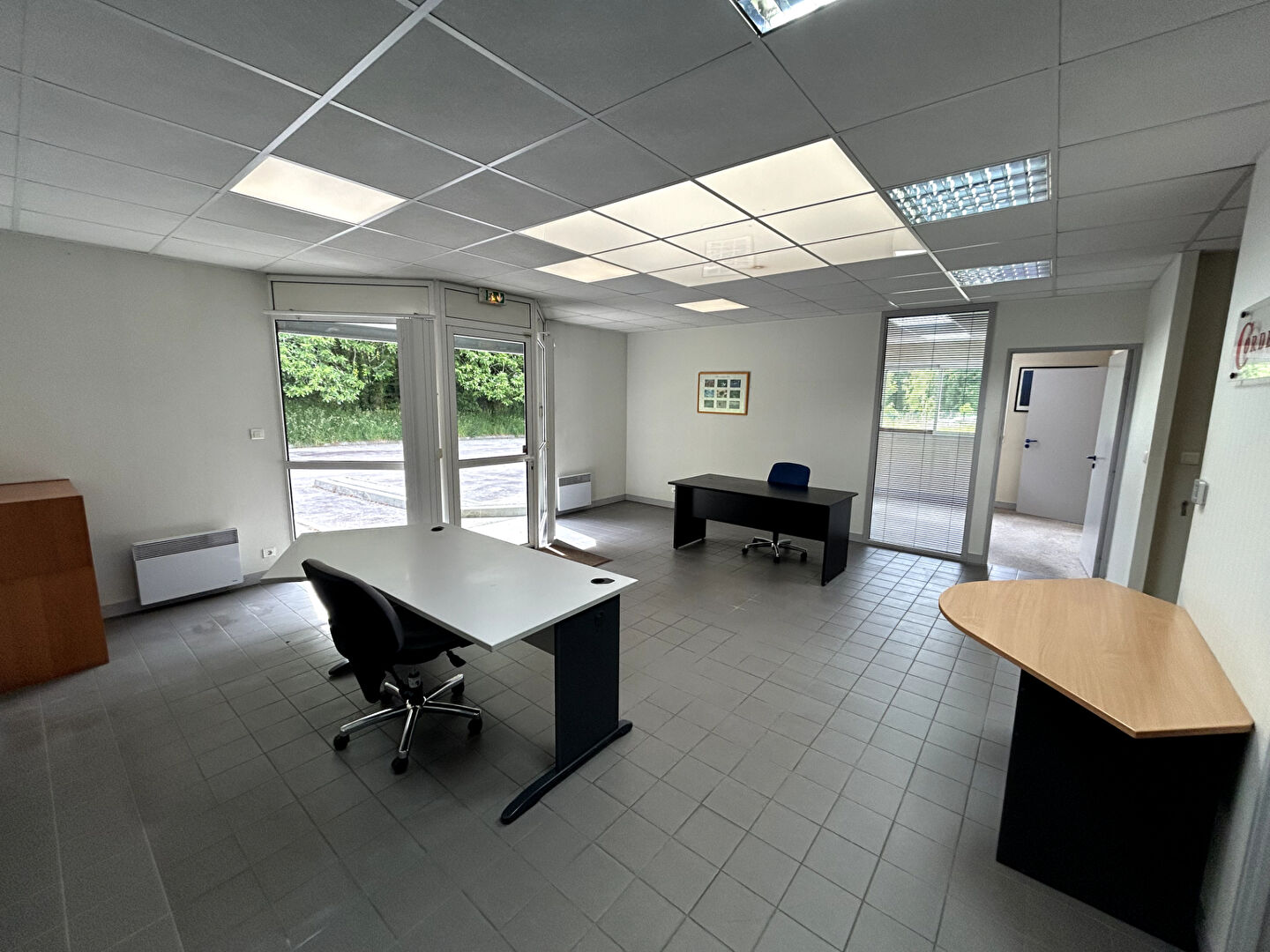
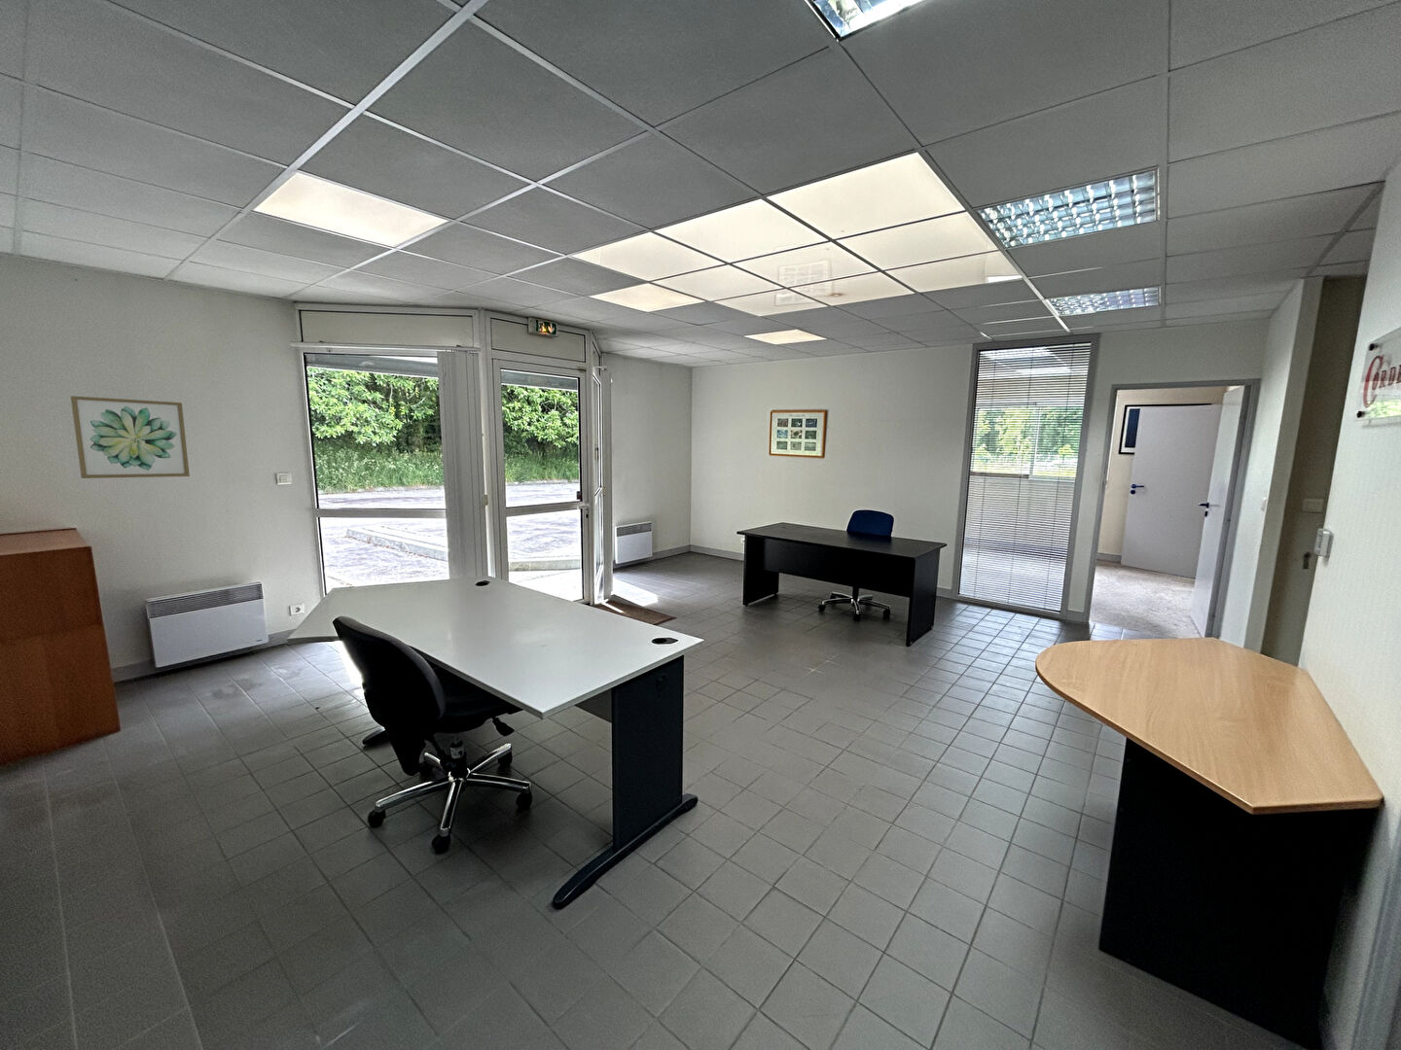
+ wall art [71,395,191,480]
